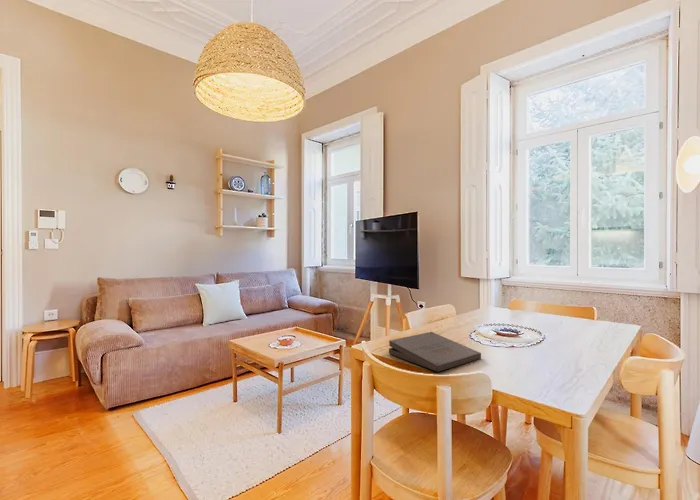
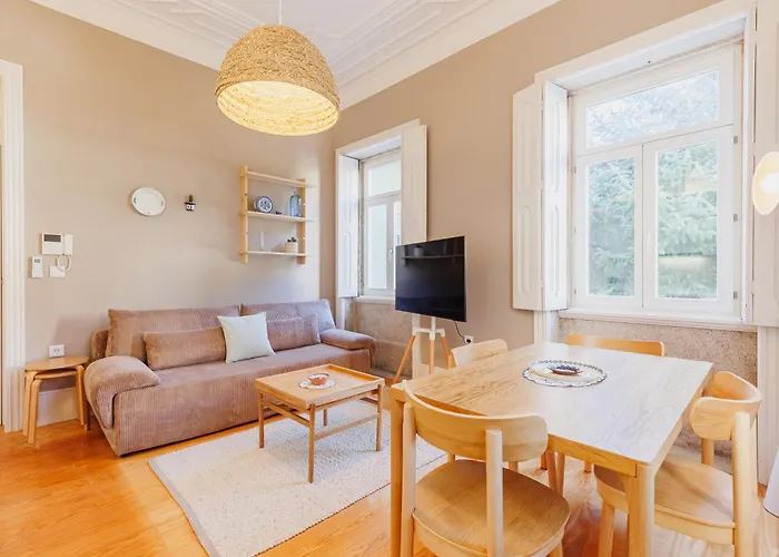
- pizza box [388,331,482,373]
